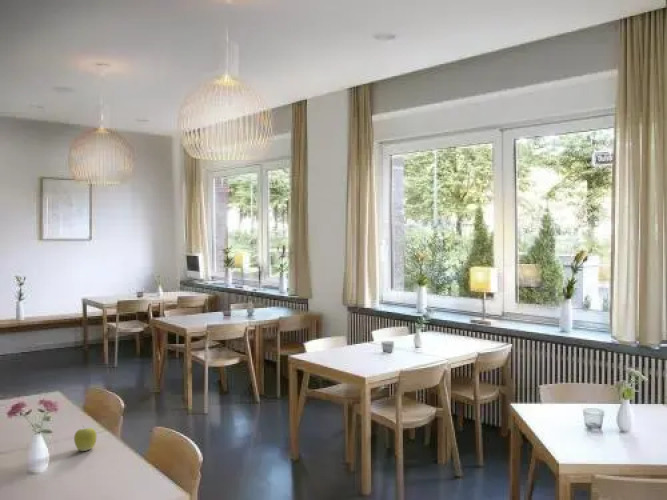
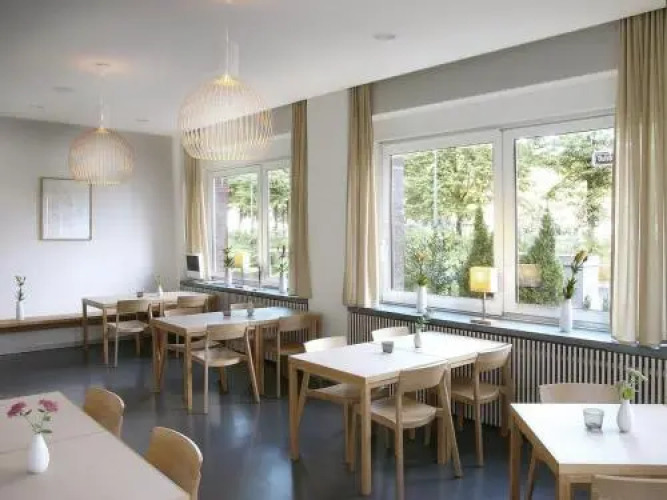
- apple [73,424,98,452]
